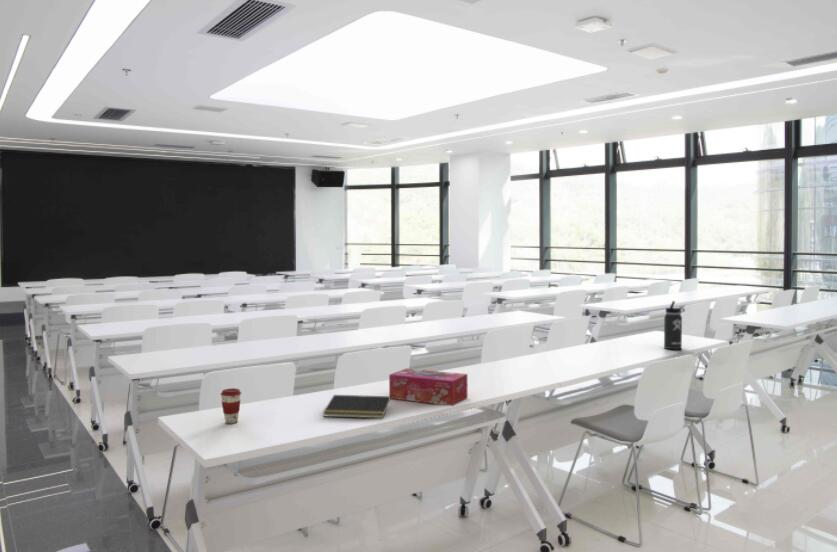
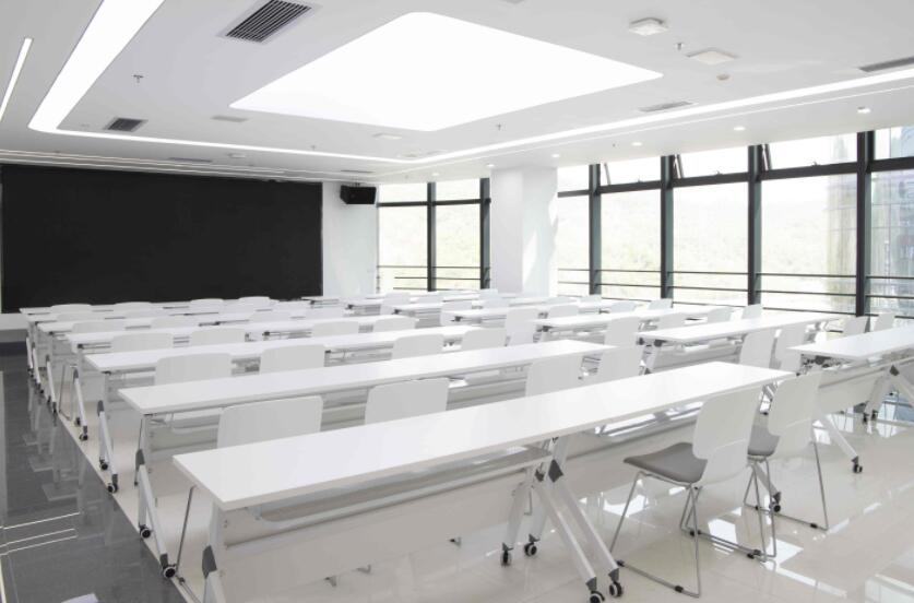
- thermos bottle [663,300,686,351]
- notepad [322,394,391,419]
- tissue box [388,367,468,407]
- coffee cup [220,387,242,424]
